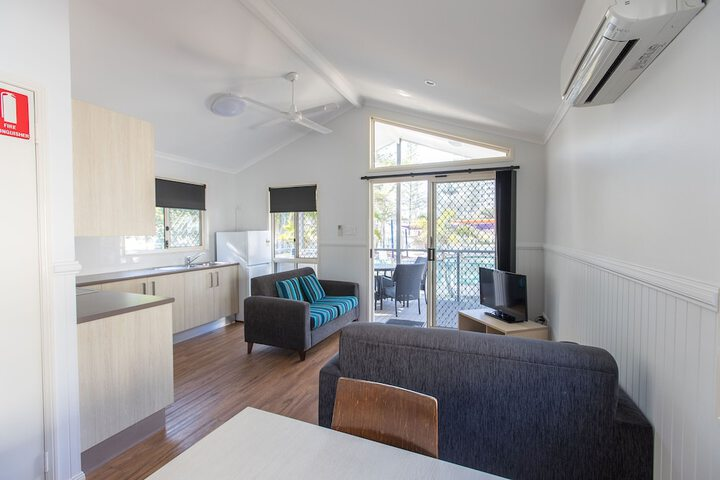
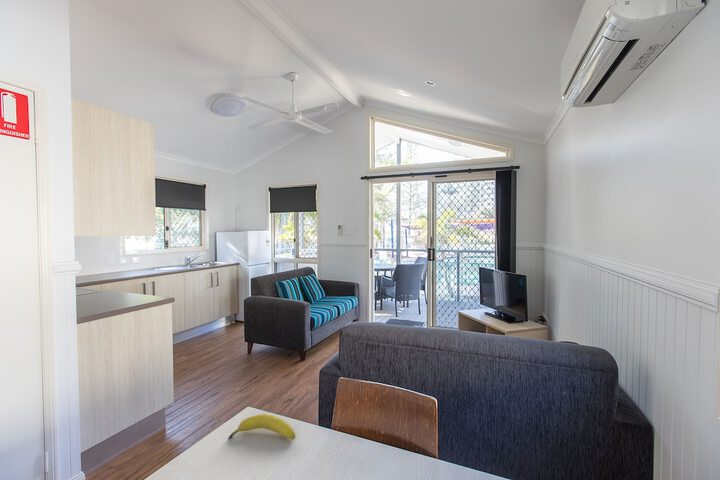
+ fruit [227,413,296,440]
